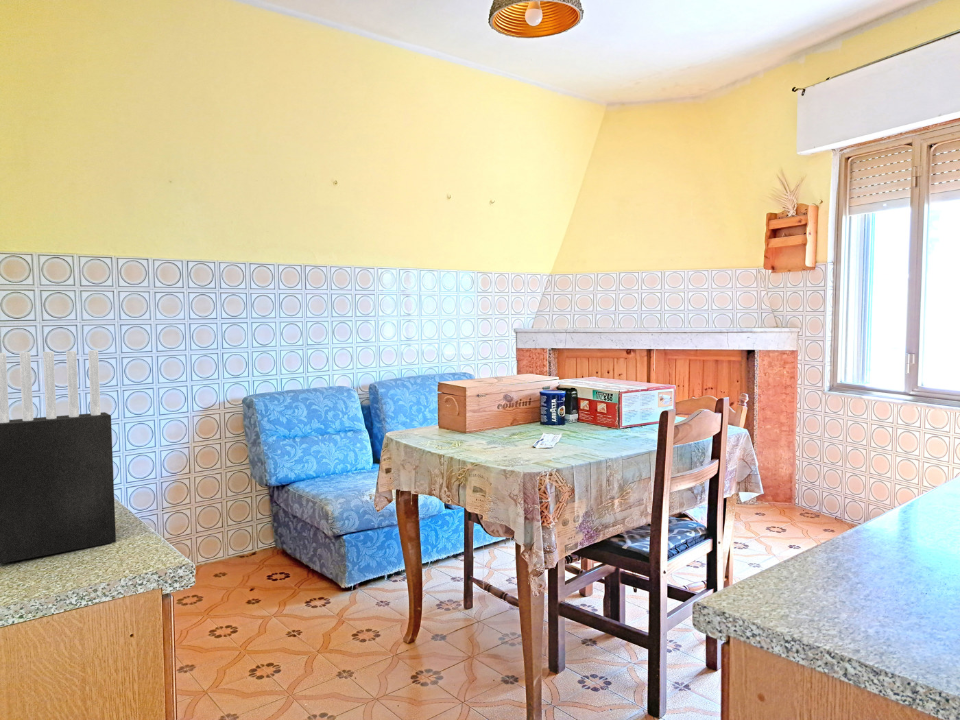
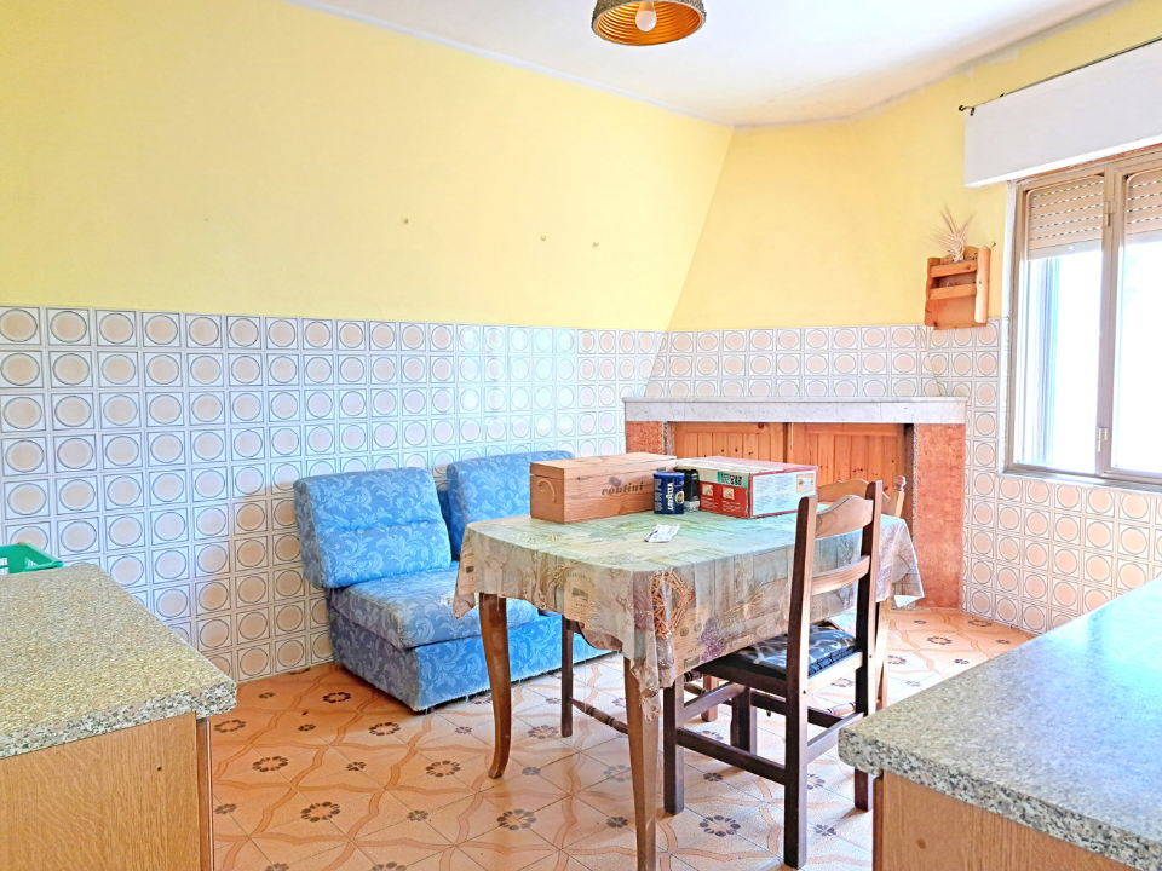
- knife block [0,349,117,565]
